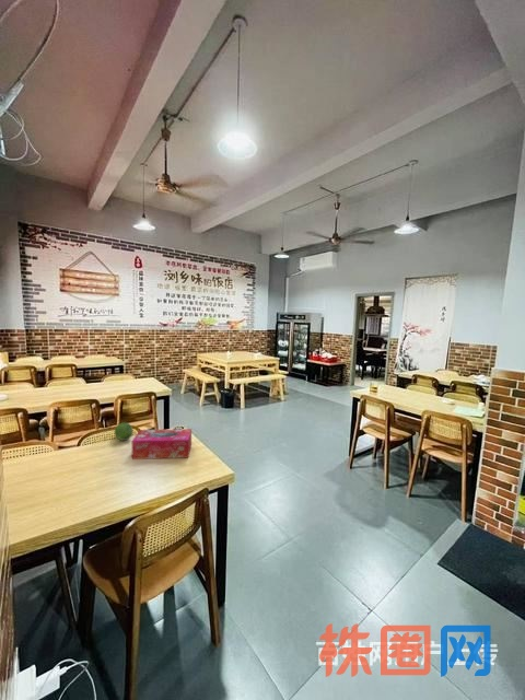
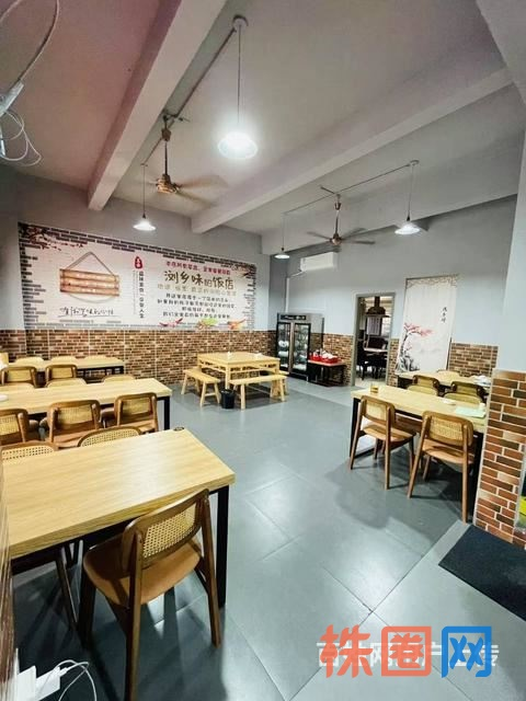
- tissue box [130,428,192,460]
- fruit [114,421,135,442]
